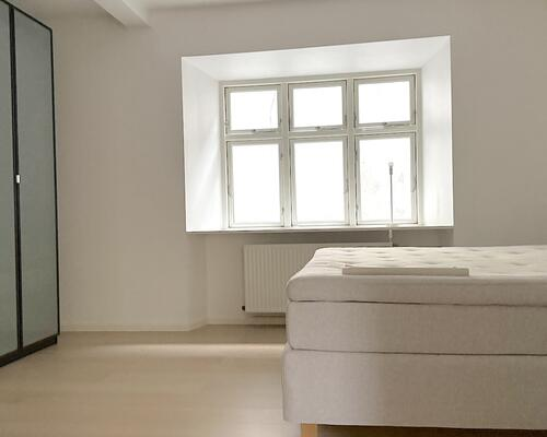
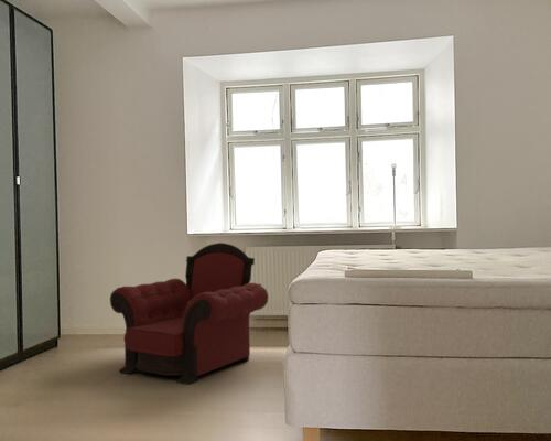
+ armchair [109,241,269,386]
